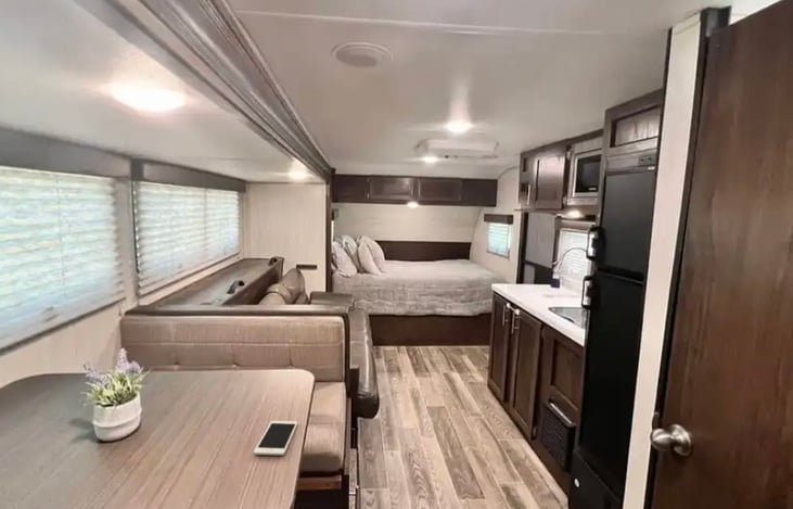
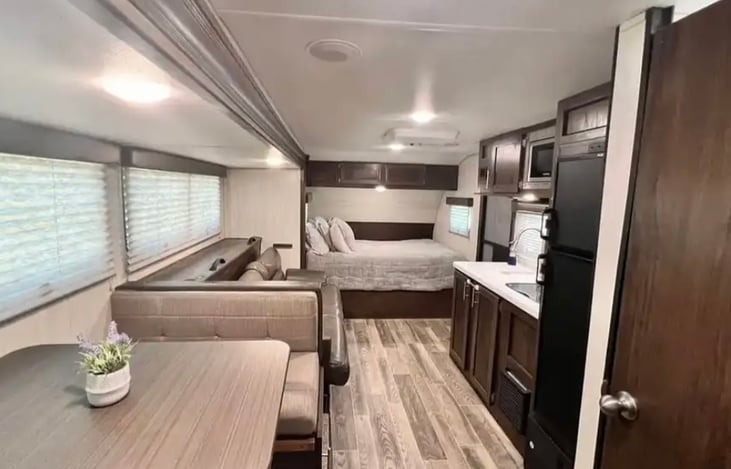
- cell phone [253,420,299,457]
